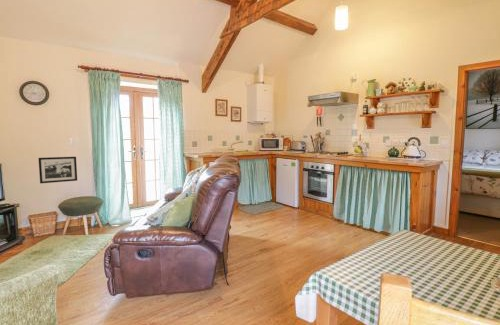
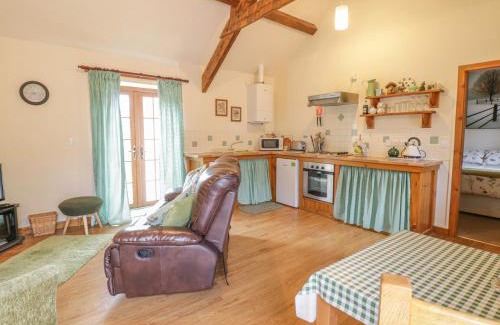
- picture frame [37,156,78,184]
